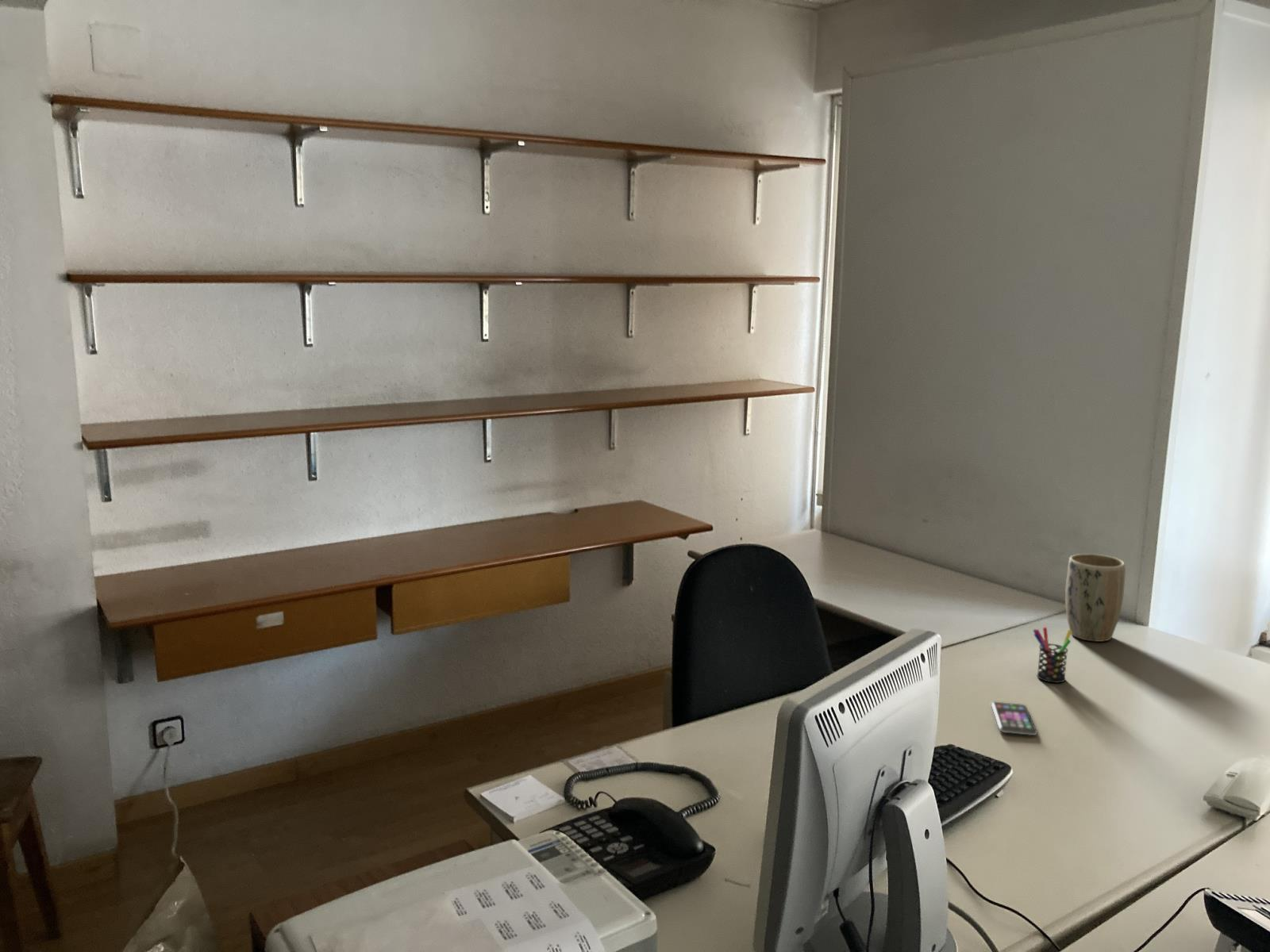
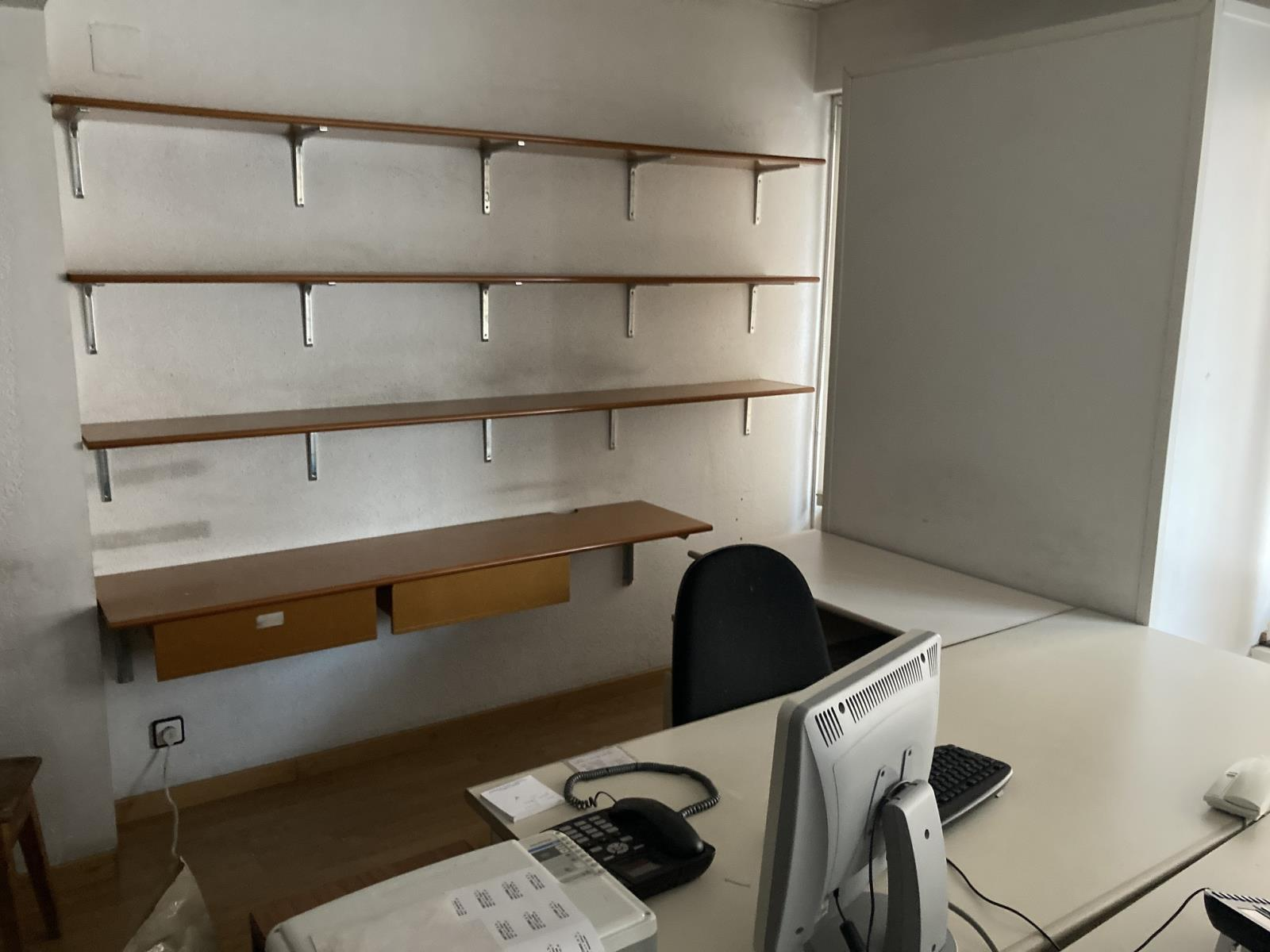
- smartphone [991,701,1038,736]
- plant pot [1064,553,1126,643]
- pen holder [1032,626,1072,684]
